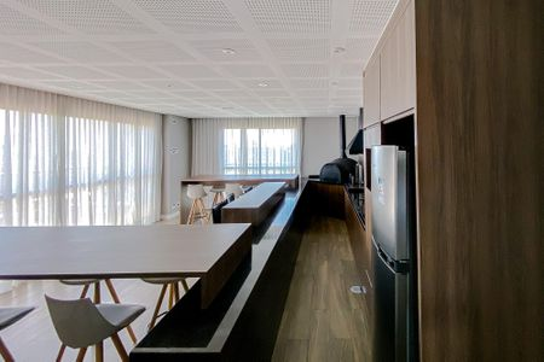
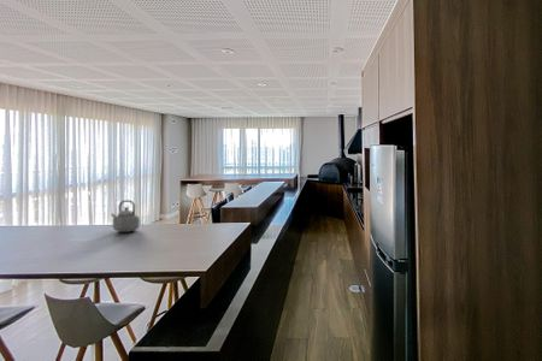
+ teapot [111,199,141,233]
